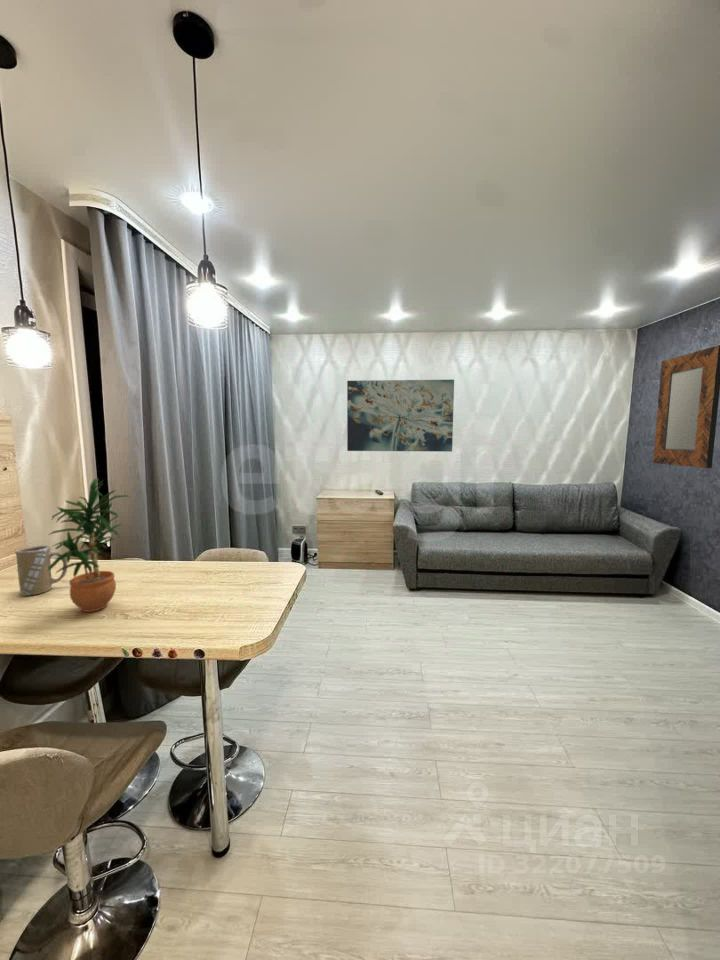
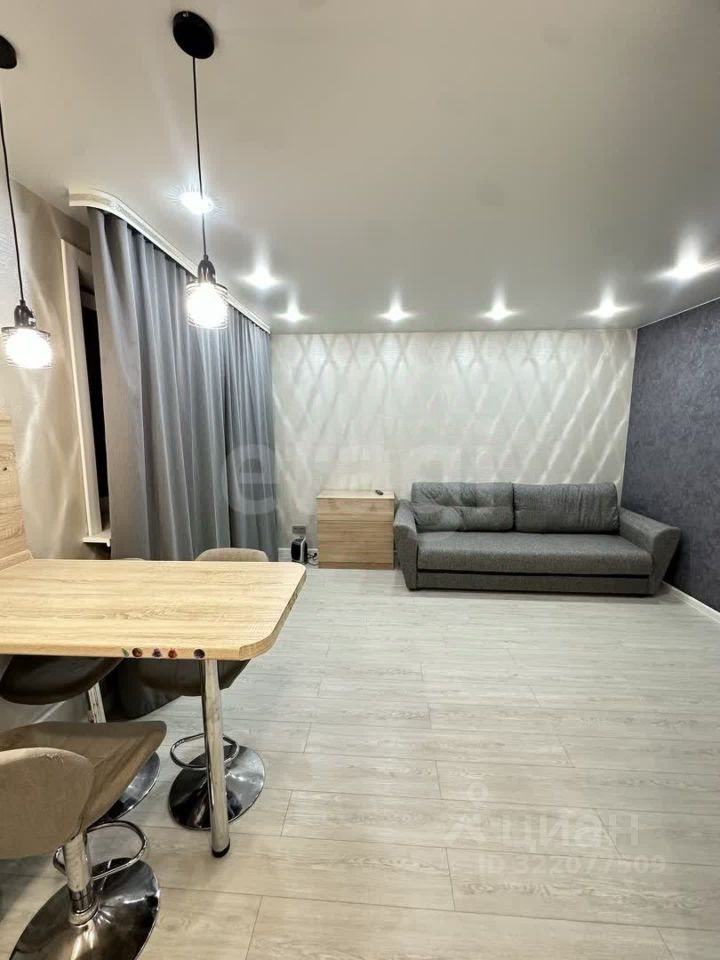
- mug [14,544,68,597]
- home mirror [652,344,720,469]
- potted plant [48,477,131,613]
- wall art [346,379,455,453]
